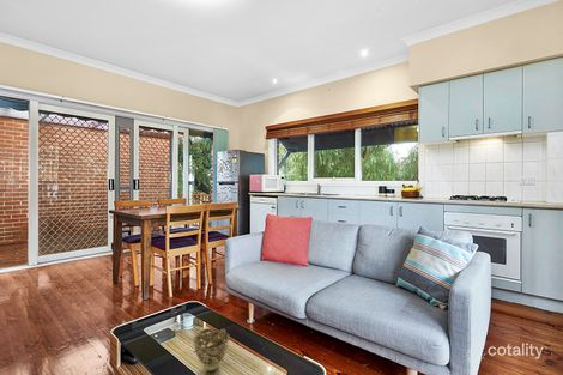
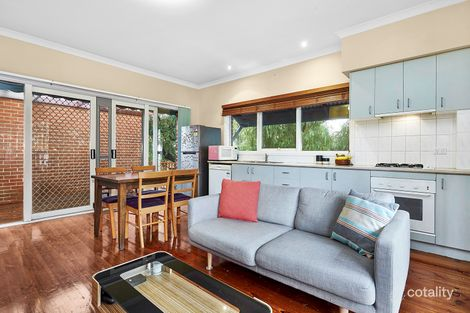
- decorative bowl [192,327,230,373]
